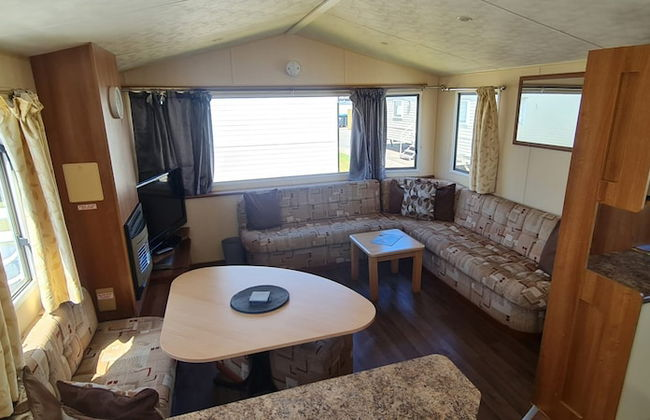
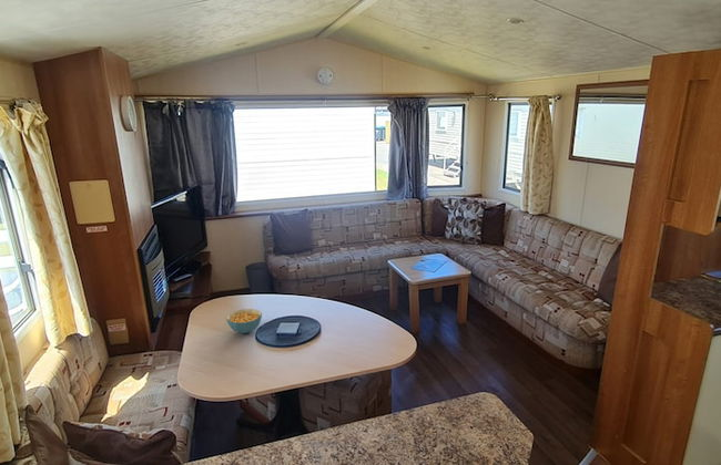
+ cereal bowl [225,308,263,334]
